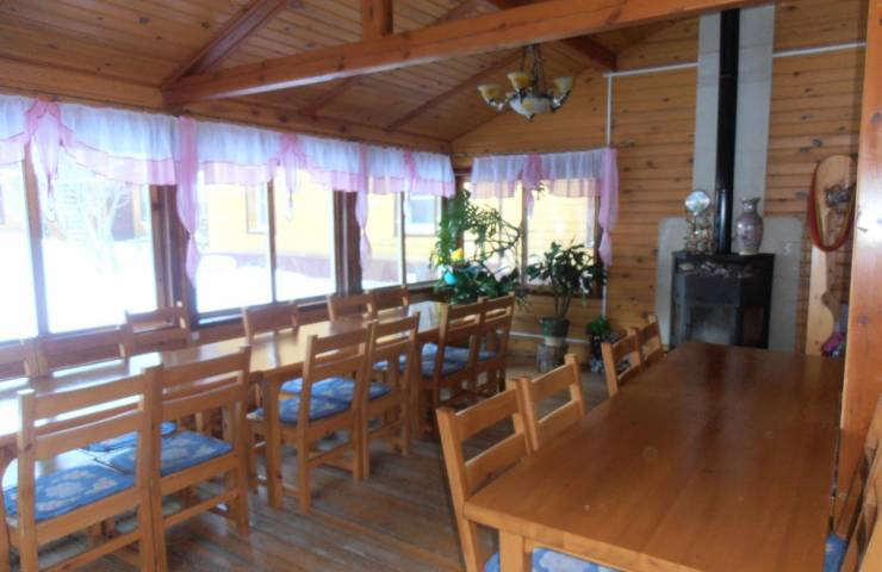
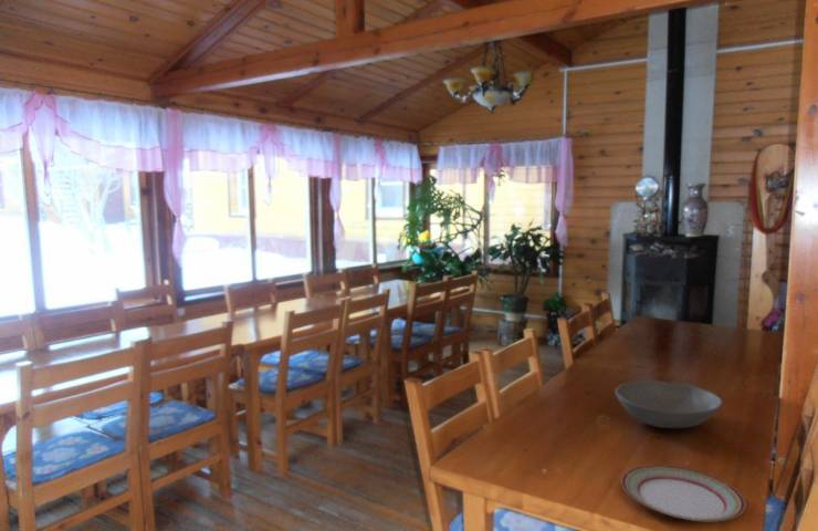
+ bowl [614,379,723,429]
+ plate [621,464,746,522]
